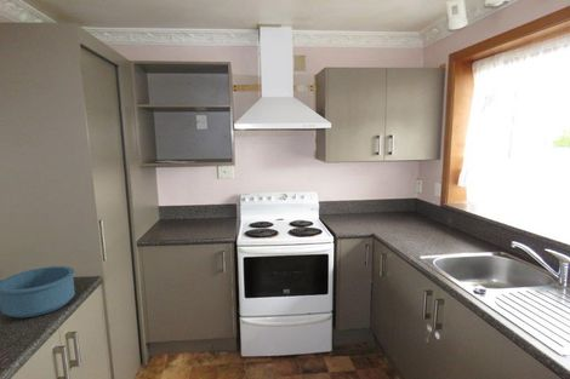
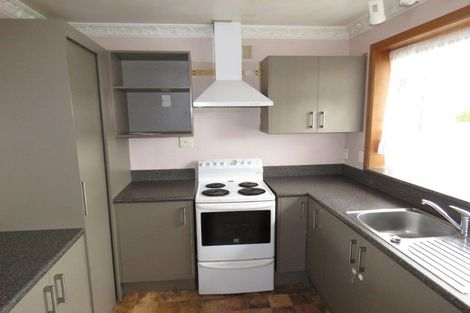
- mixing bowl [0,265,76,318]
